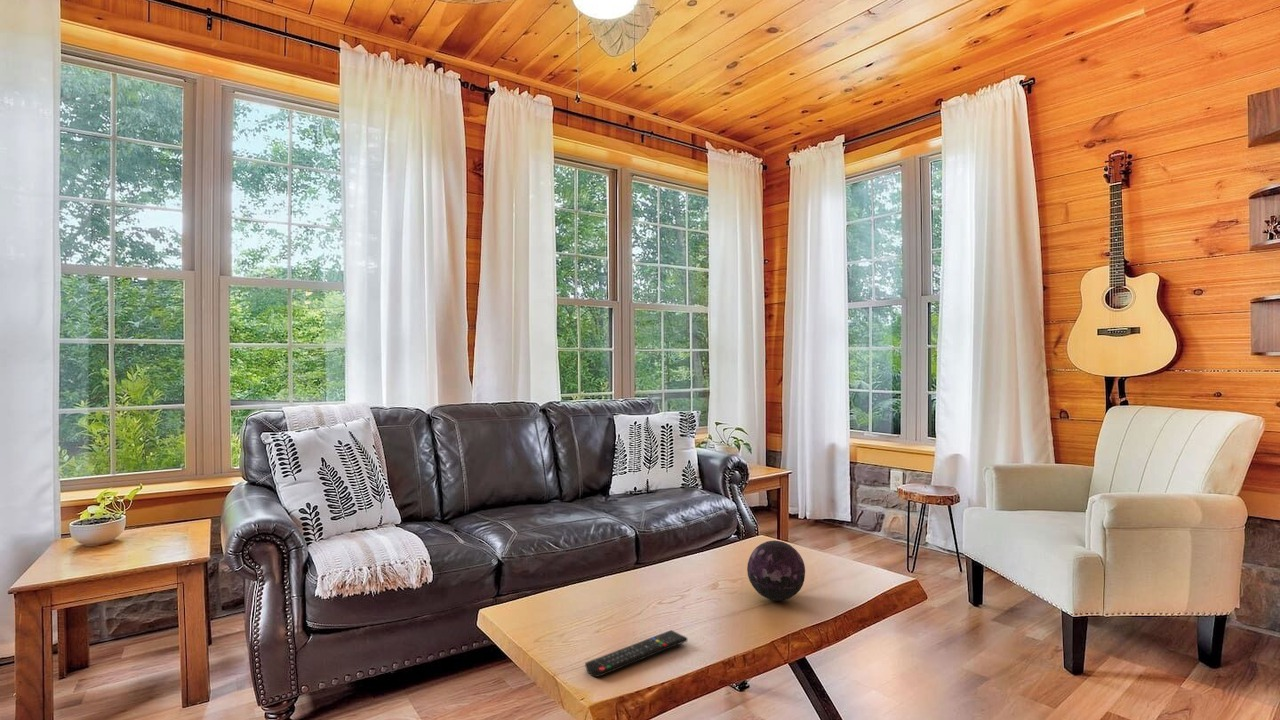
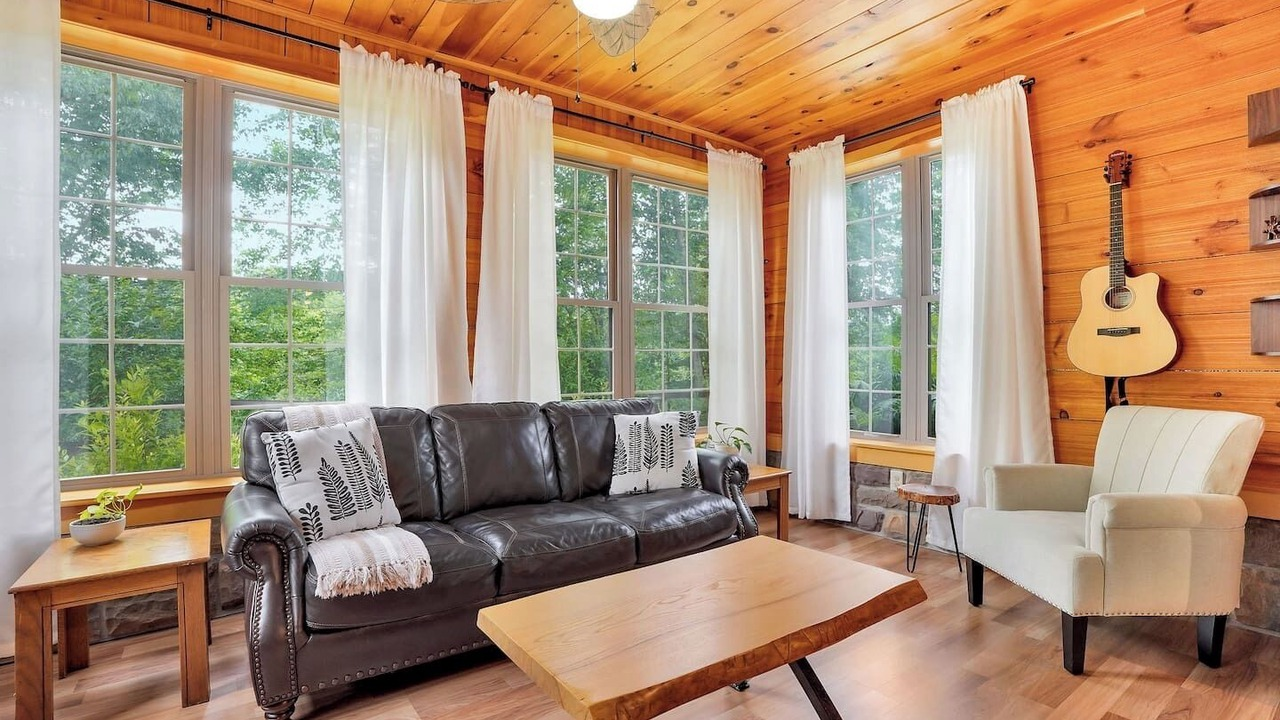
- remote control [584,629,688,678]
- decorative orb [746,540,806,602]
